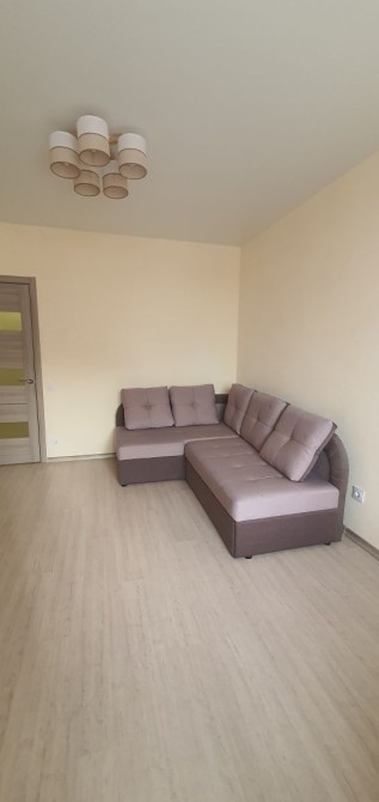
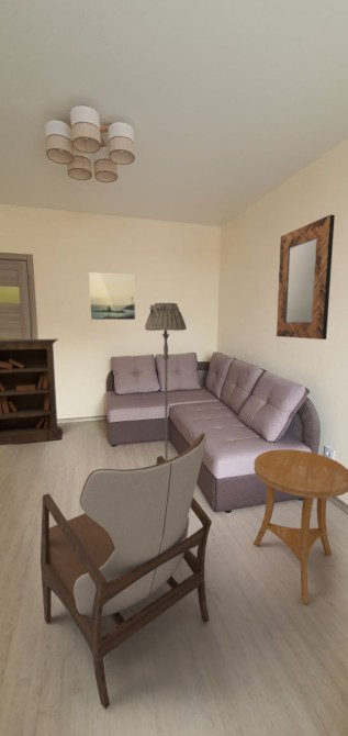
+ side table [252,448,348,605]
+ bookcase [0,338,64,446]
+ armchair [40,432,213,710]
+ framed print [88,271,136,321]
+ home mirror [276,214,336,341]
+ floor lamp [144,302,188,461]
